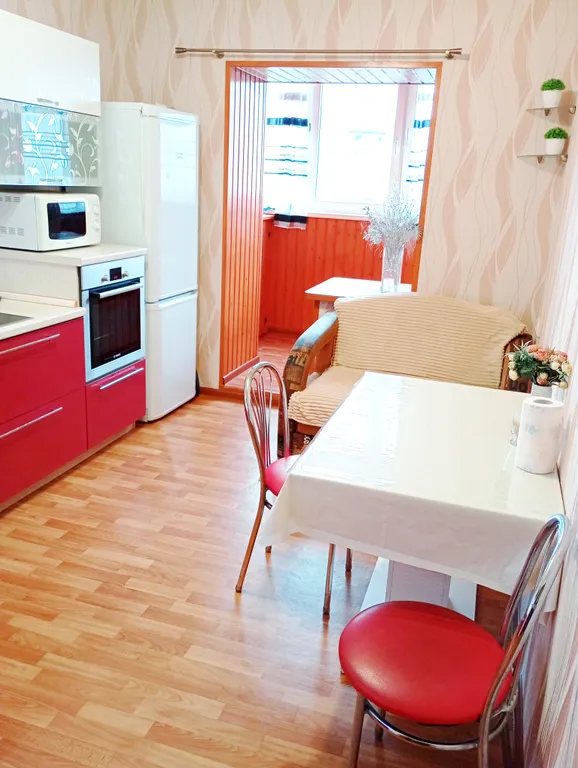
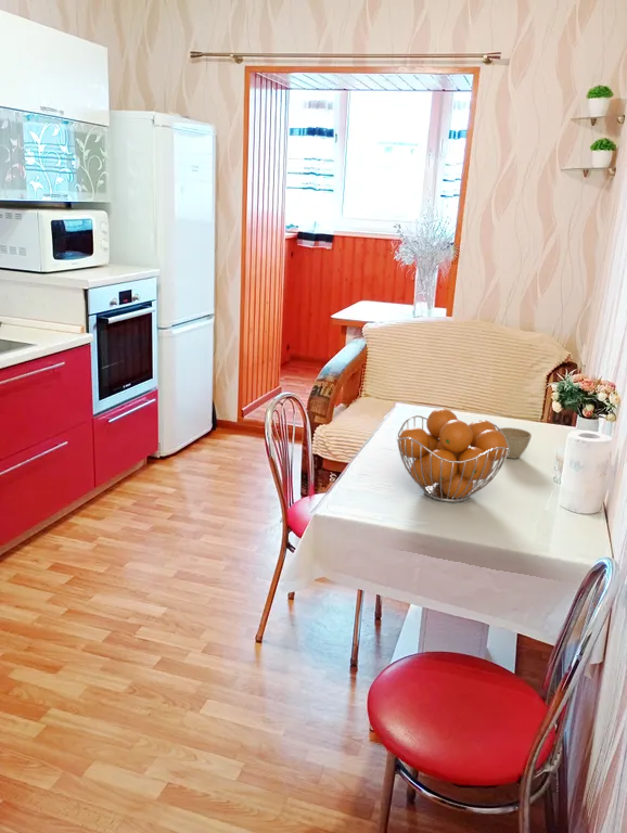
+ flower pot [496,426,533,460]
+ fruit basket [396,407,509,503]
